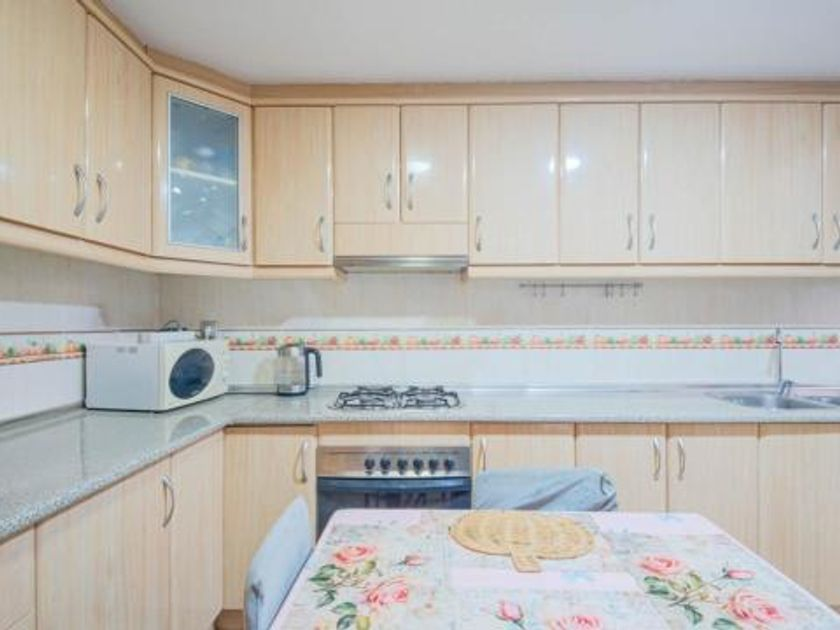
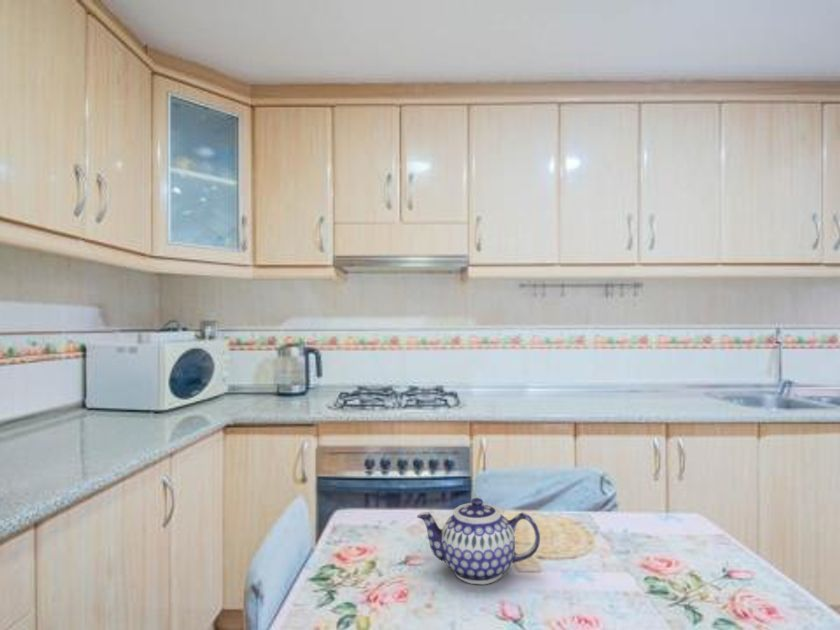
+ teapot [416,497,541,586]
